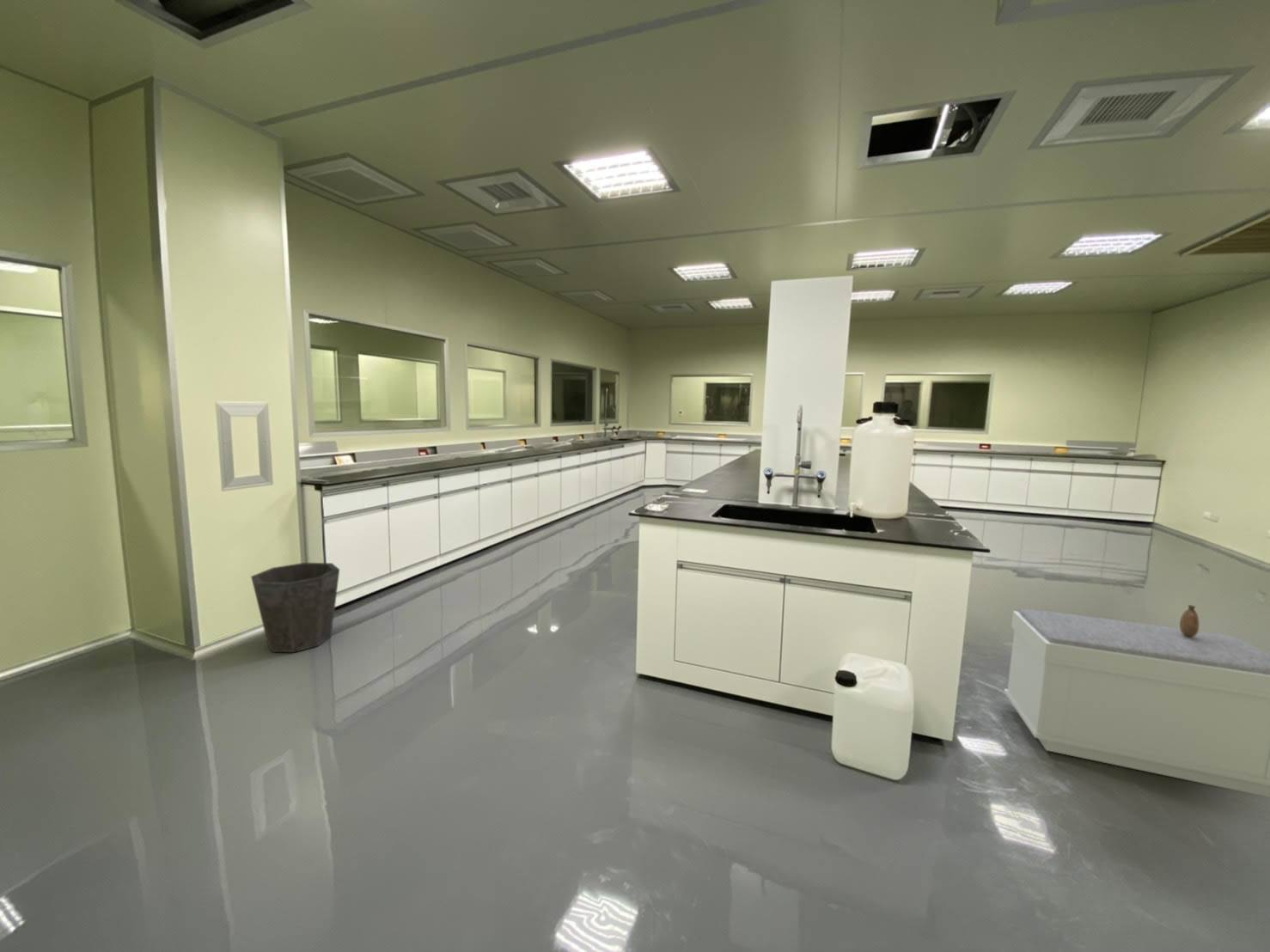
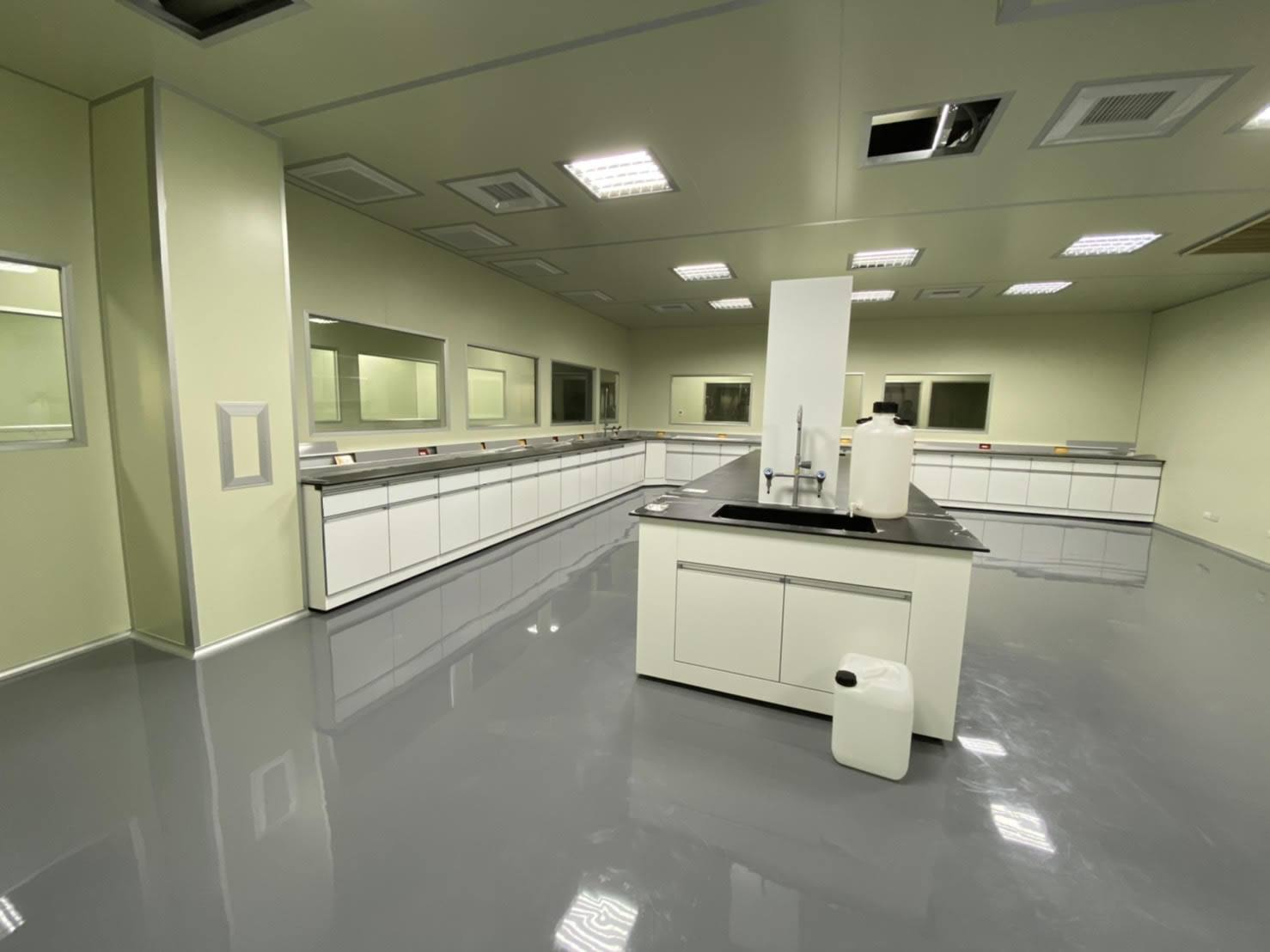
- waste bin [250,562,340,653]
- flask [1179,604,1200,637]
- bench [1003,608,1270,798]
